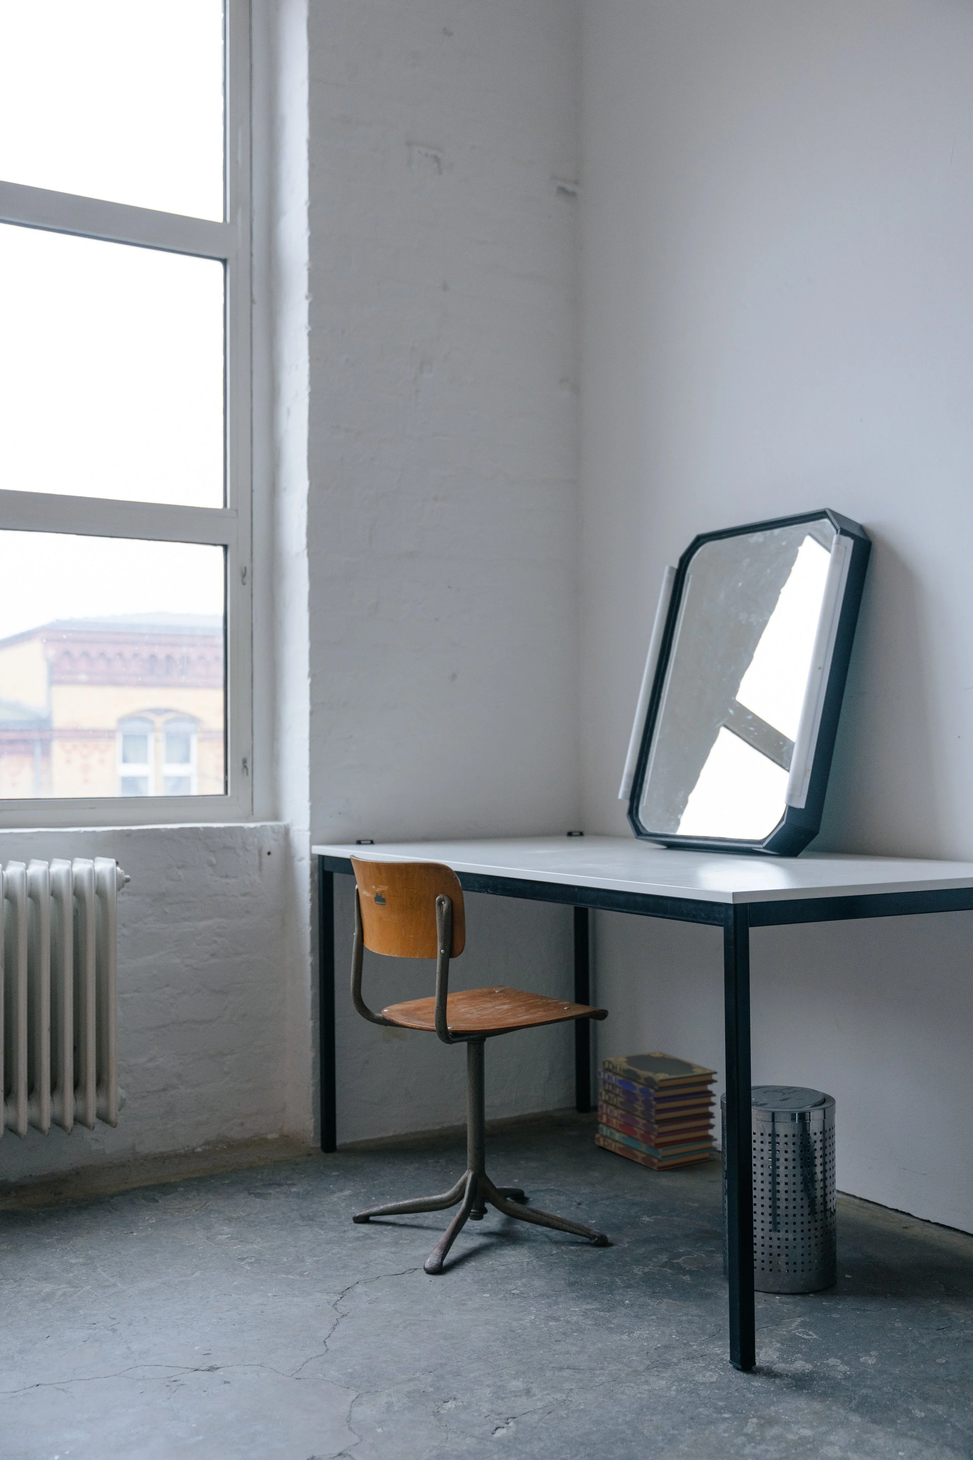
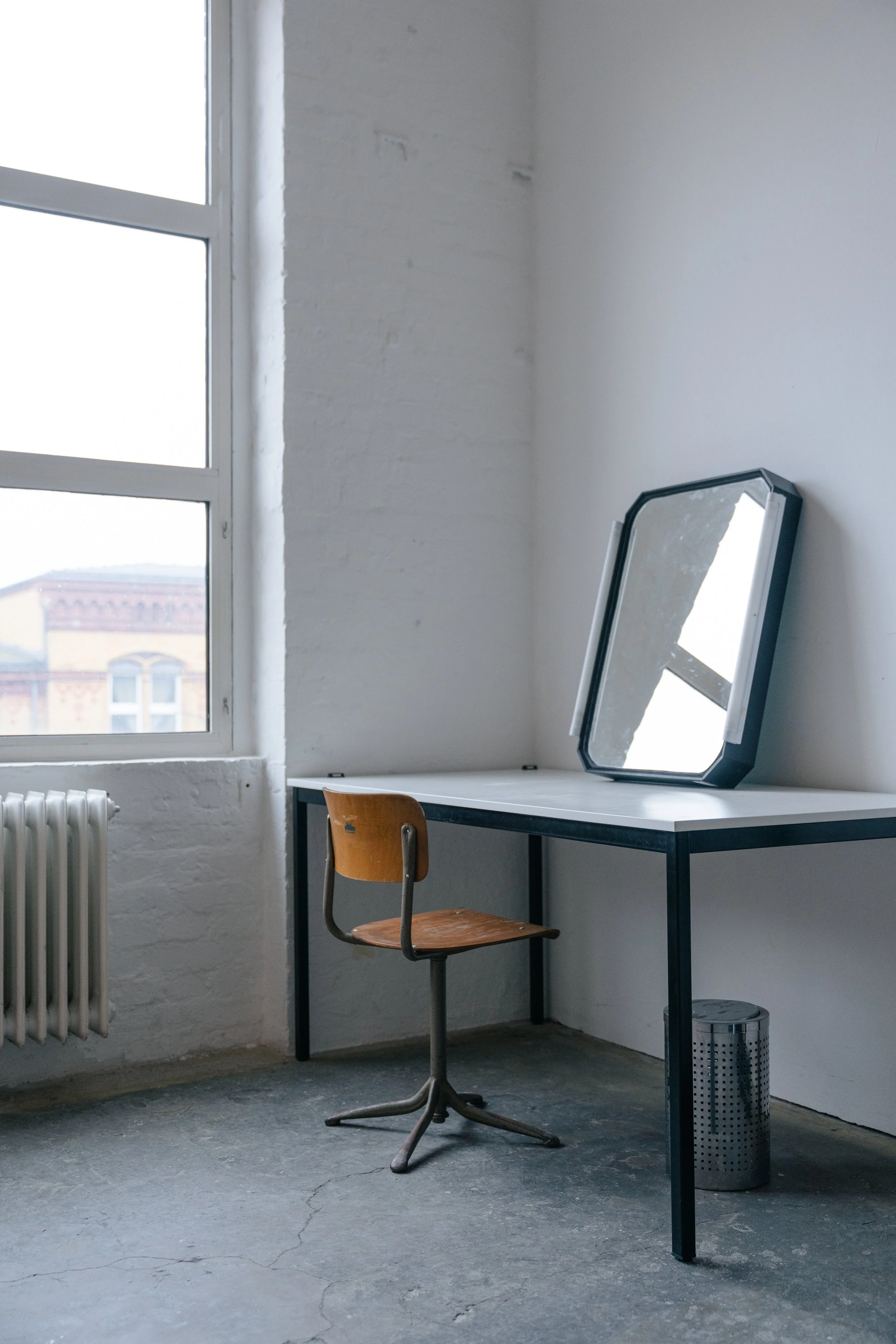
- book stack [595,1050,718,1171]
